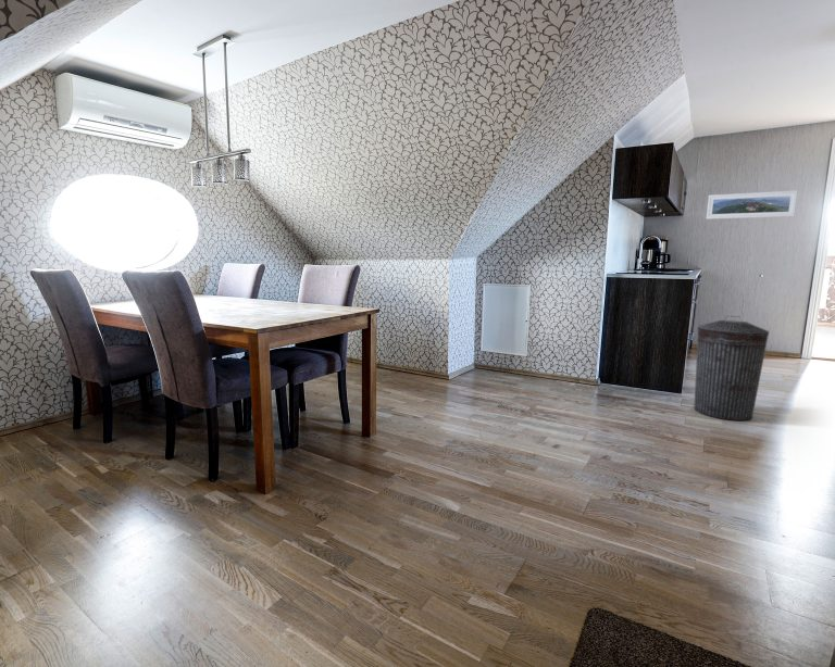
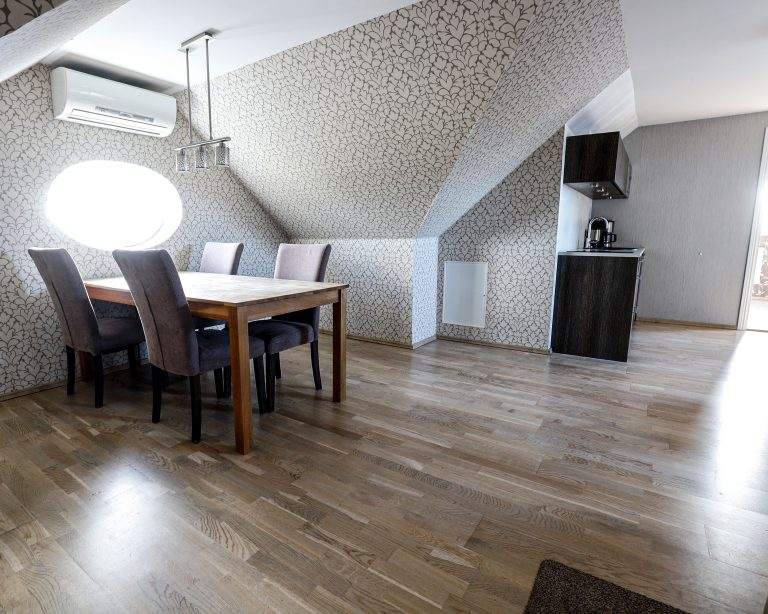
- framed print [706,189,799,221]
- trash can [693,315,770,421]
